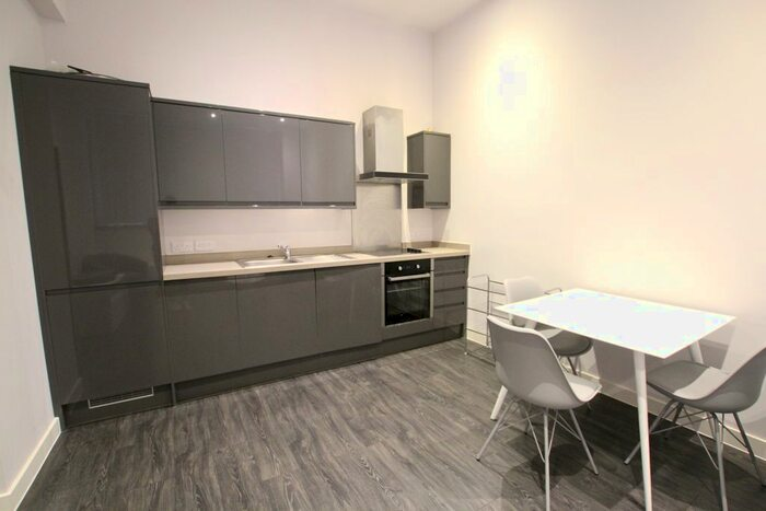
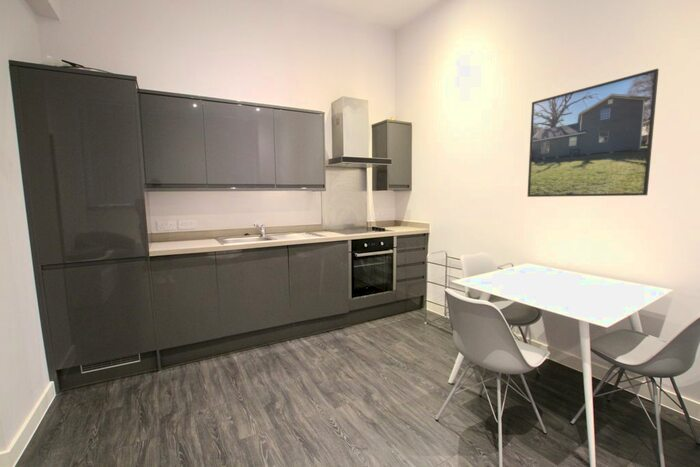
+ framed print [526,68,660,198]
